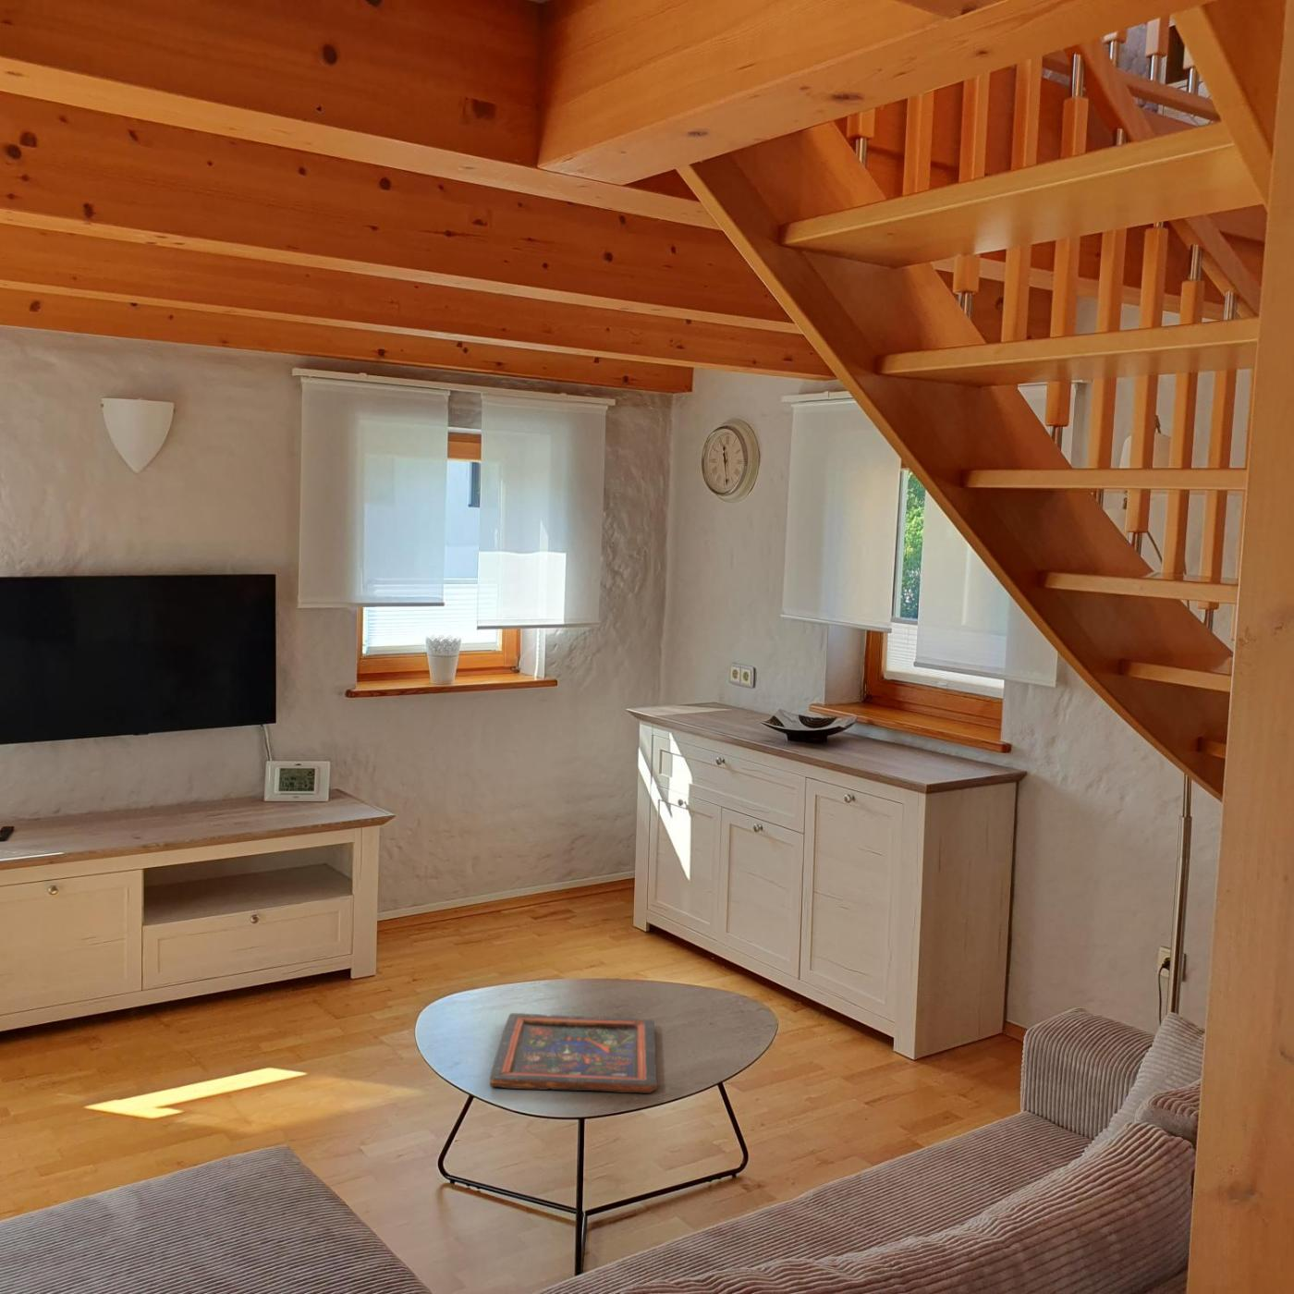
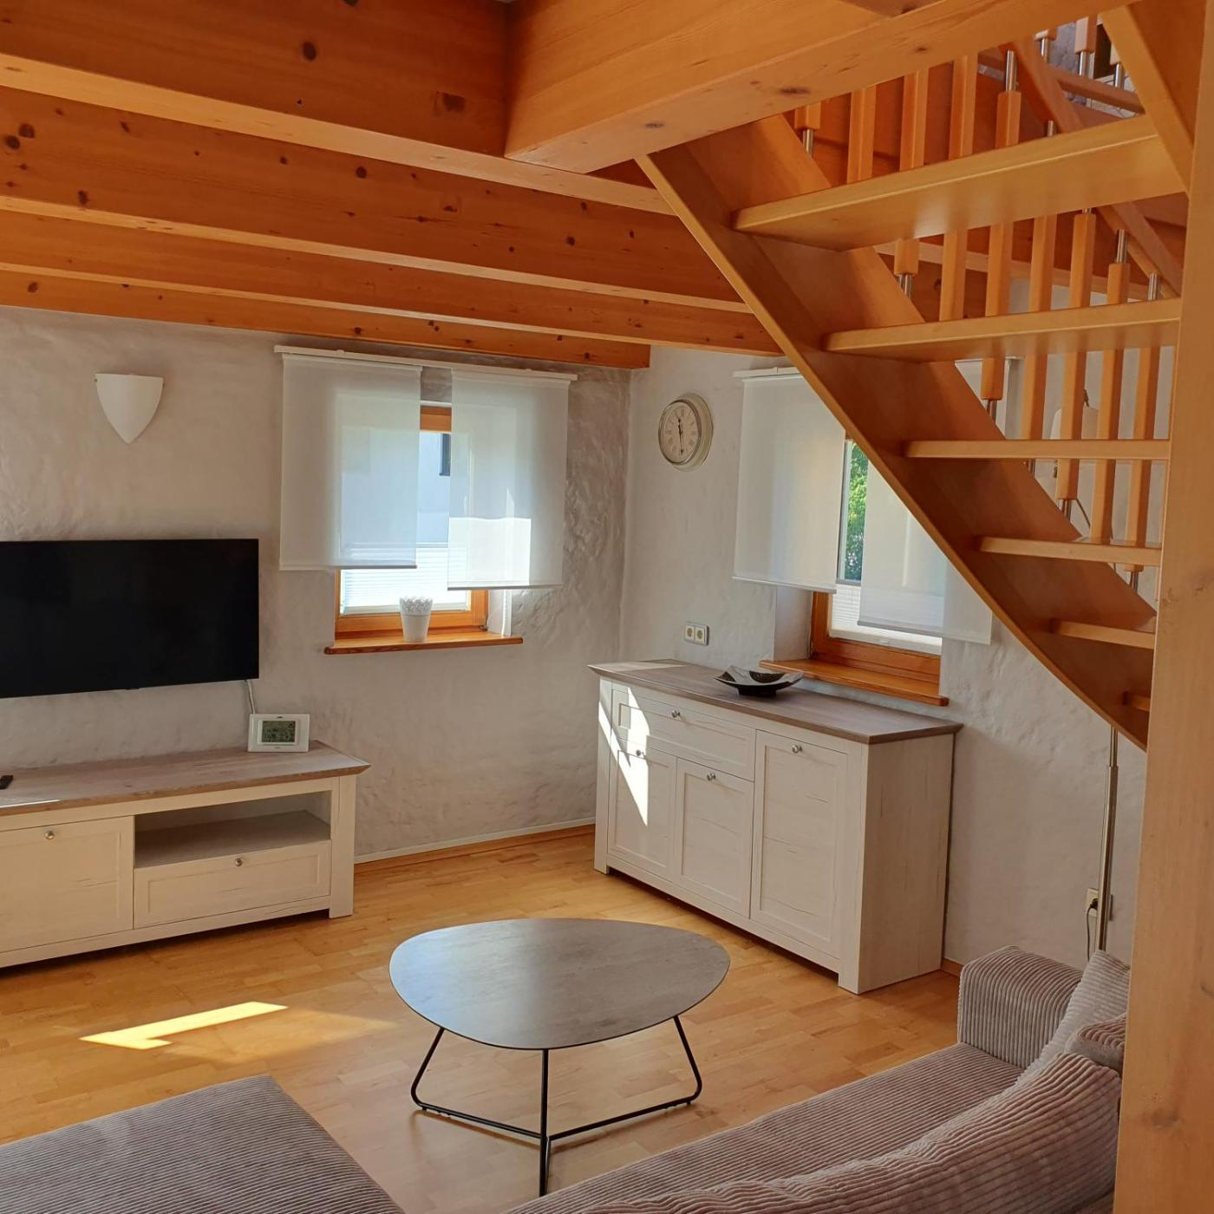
- painted panel [489,1012,658,1095]
